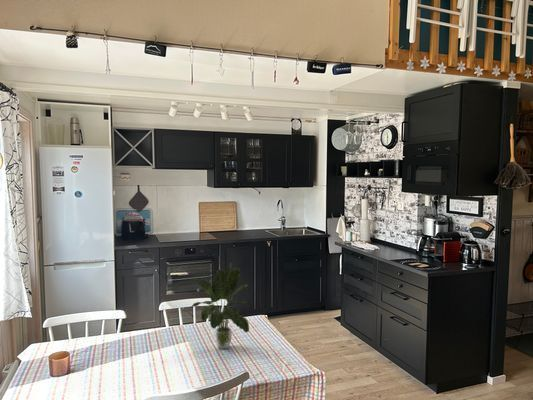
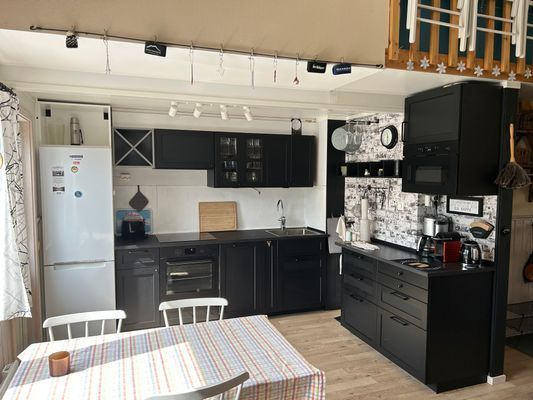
- potted plant [190,262,250,350]
